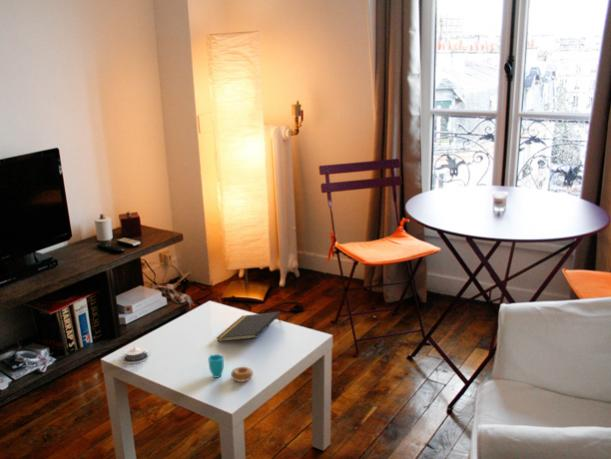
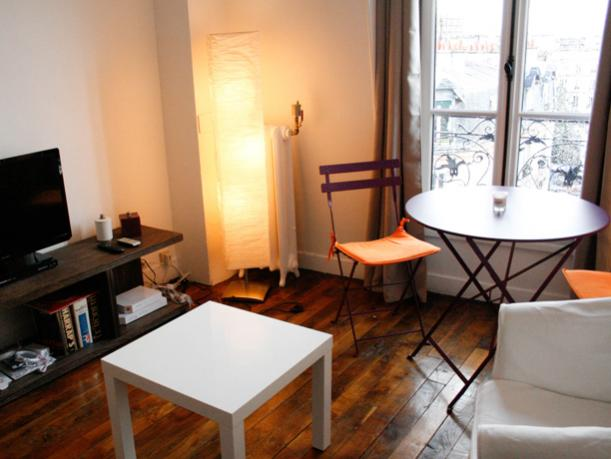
- notepad [216,311,282,342]
- architectural model [120,345,151,364]
- cup [207,353,254,383]
